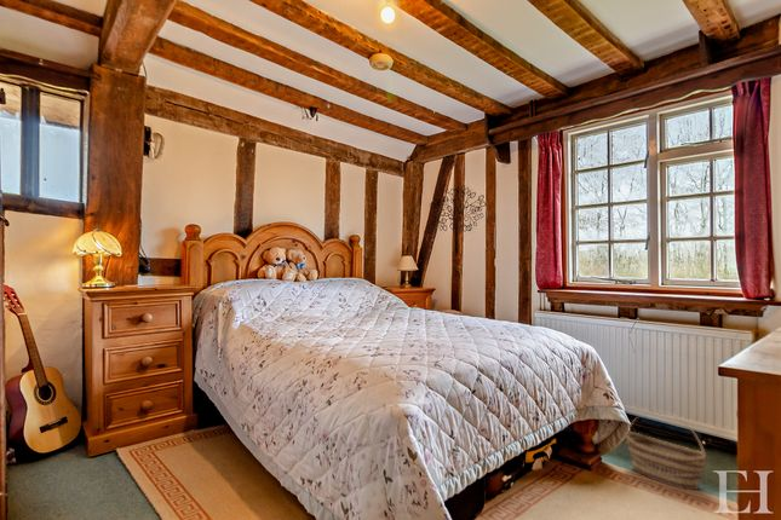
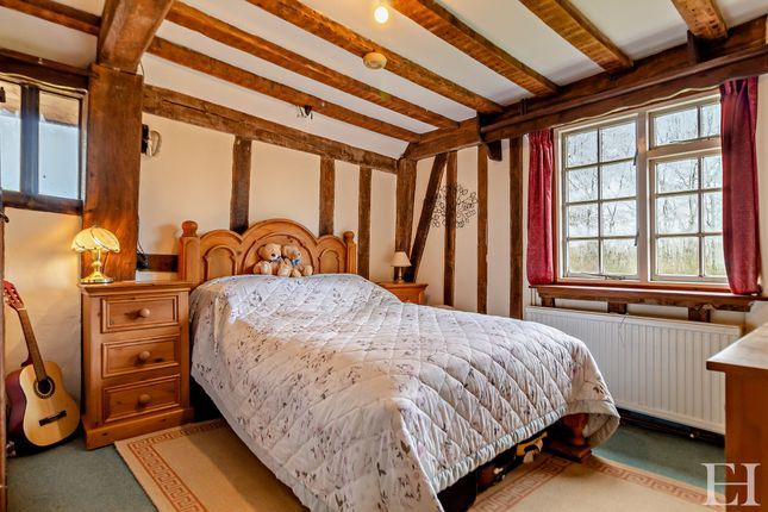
- basket [625,410,707,491]
